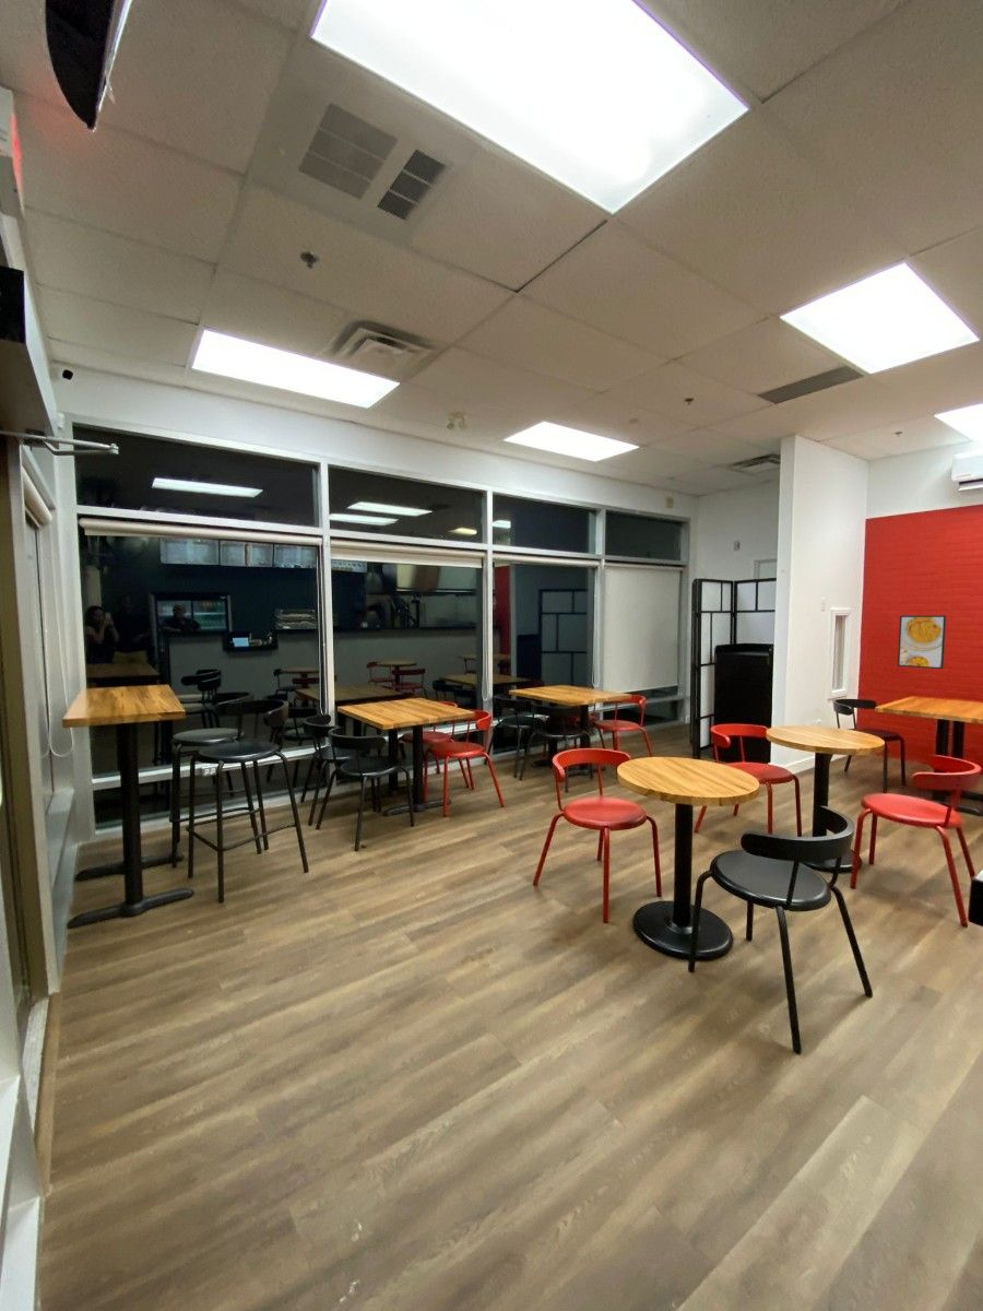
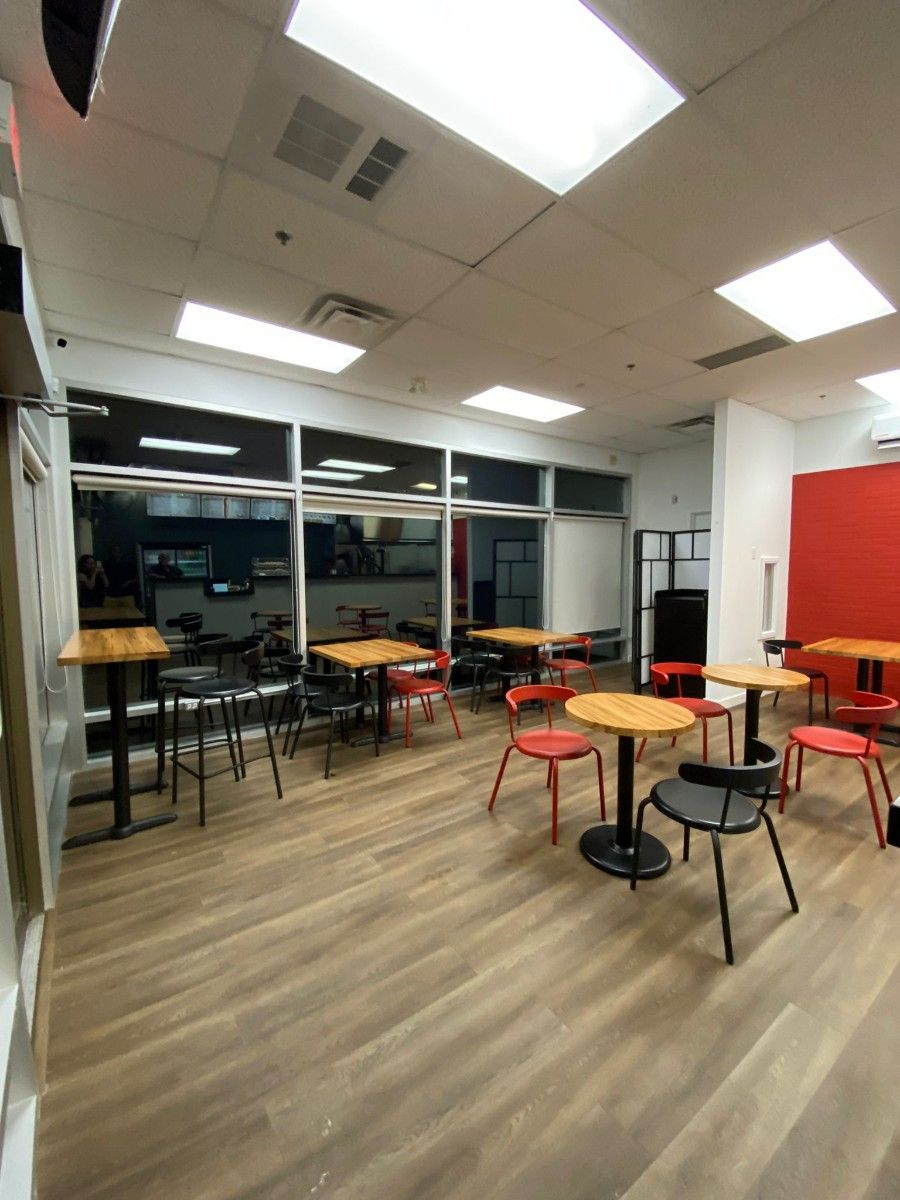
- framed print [897,614,947,670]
